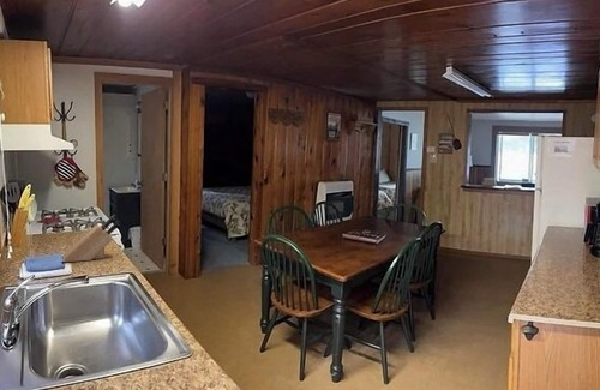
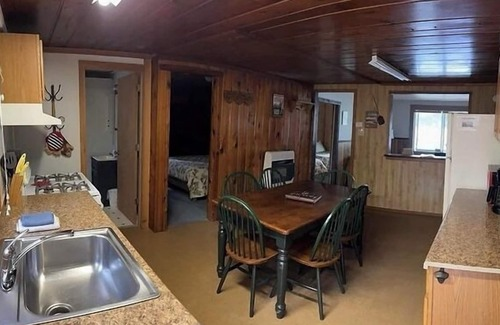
- knife block [61,214,121,263]
